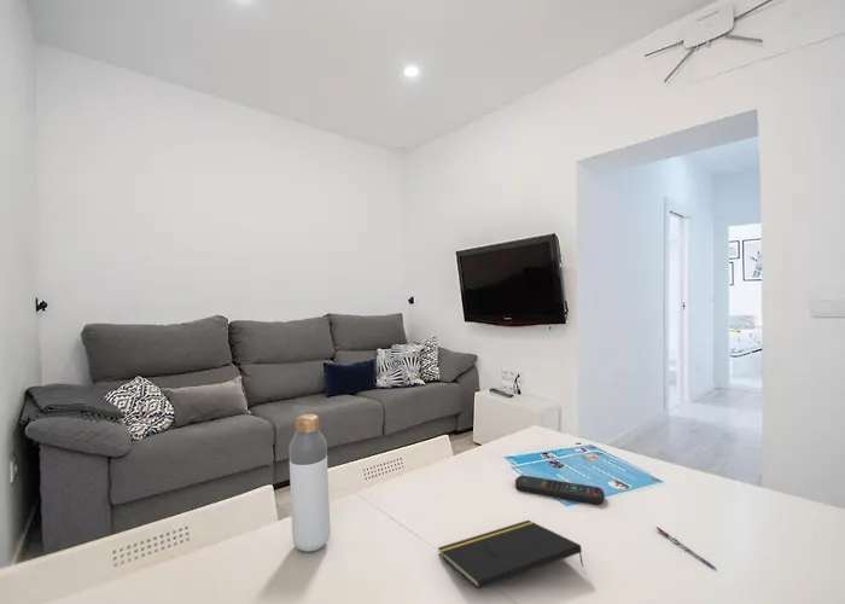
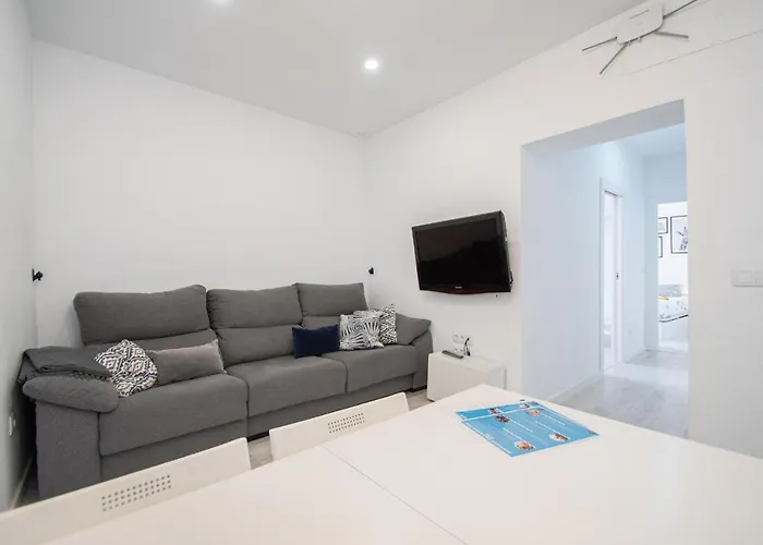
- bottle [287,413,331,553]
- notepad [437,519,584,591]
- remote control [514,474,606,505]
- pen [655,525,716,569]
